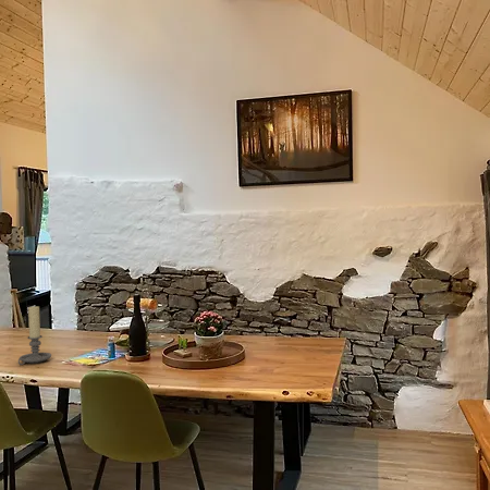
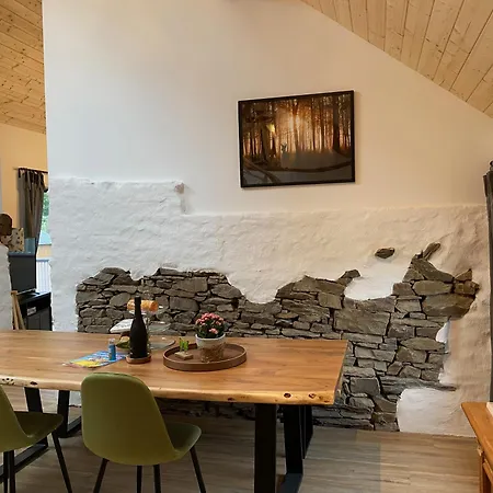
- candle holder [17,306,52,366]
